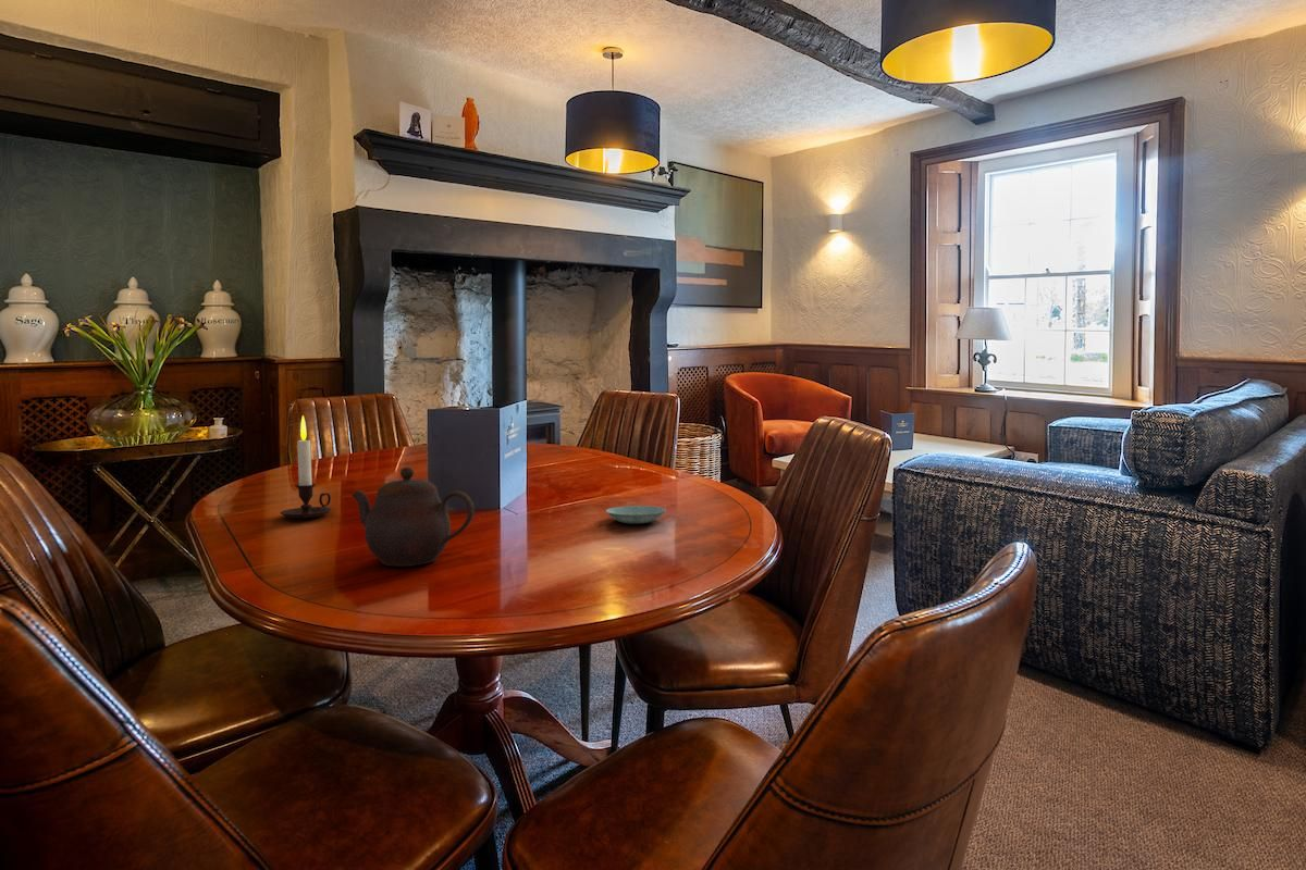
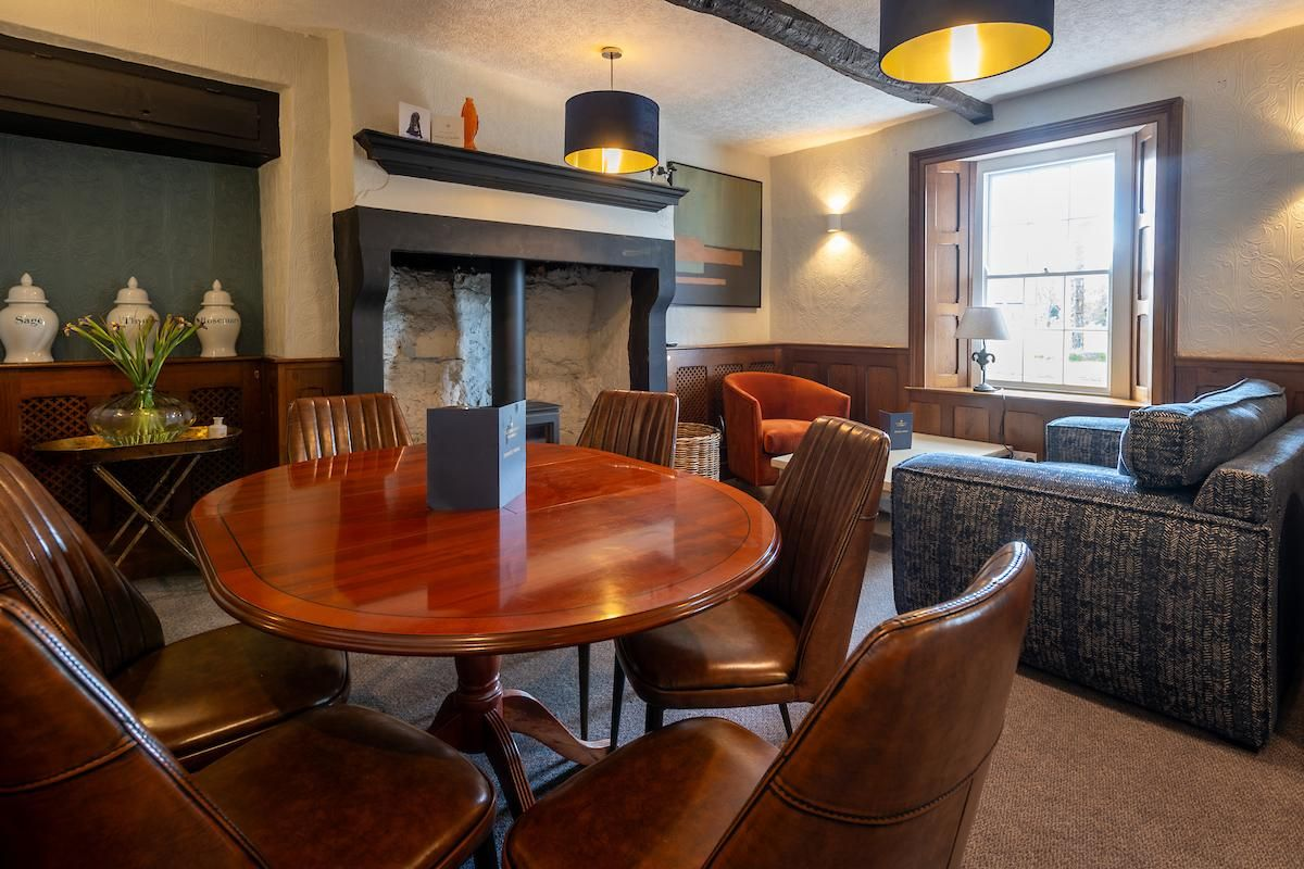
- saucer [605,505,667,524]
- teapot [350,467,476,568]
- candle [280,414,333,519]
